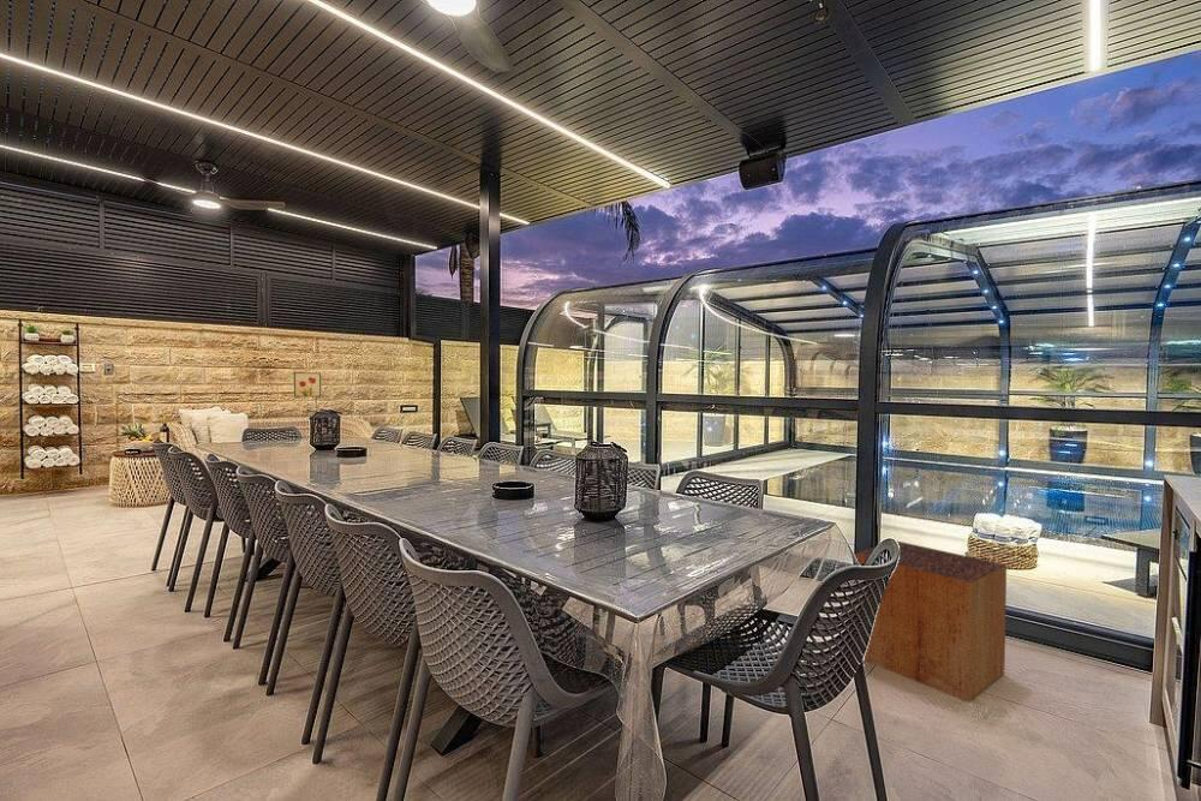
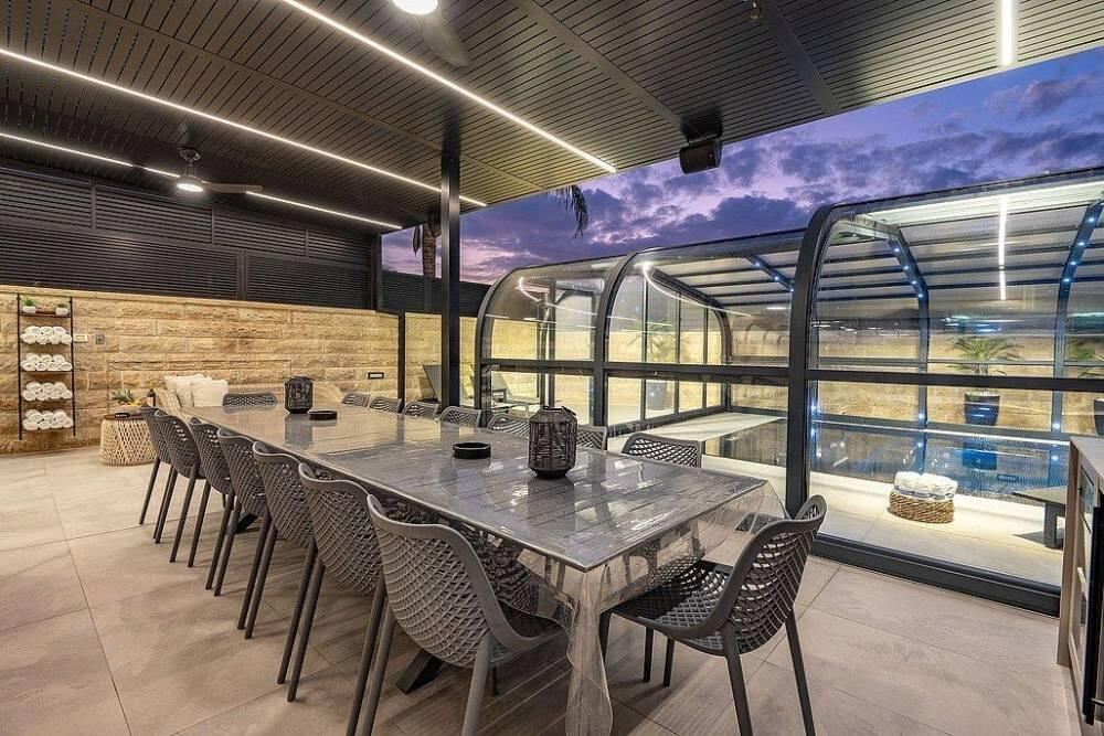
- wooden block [854,540,1008,704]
- wall art [293,371,322,399]
